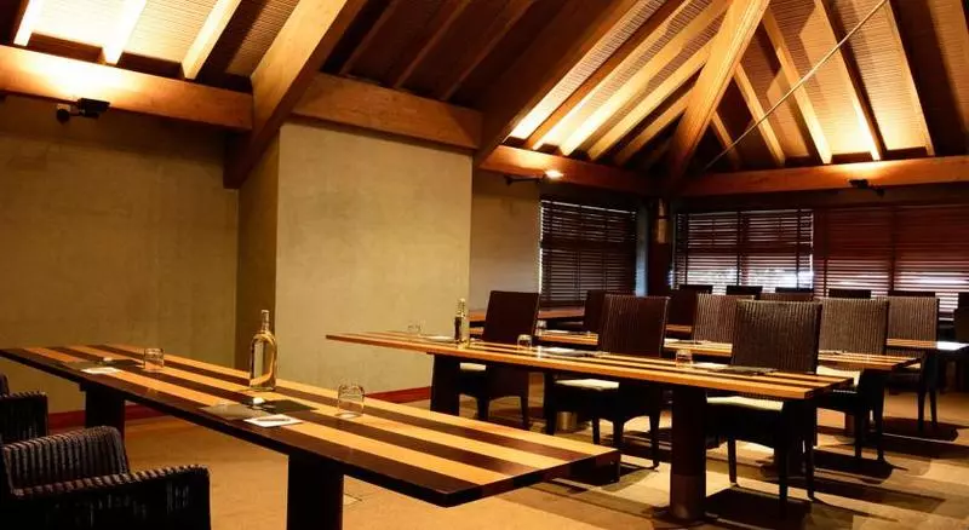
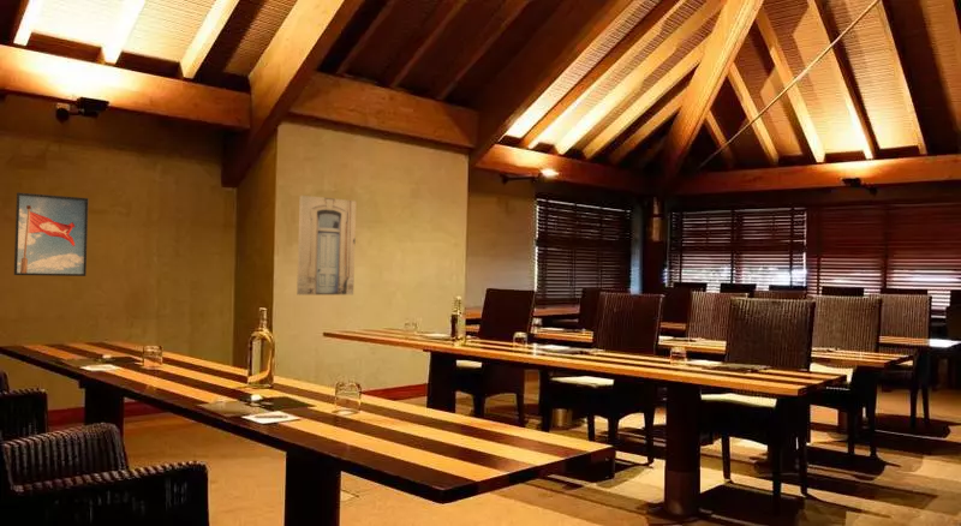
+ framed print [13,191,90,277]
+ wall art [296,195,358,295]
